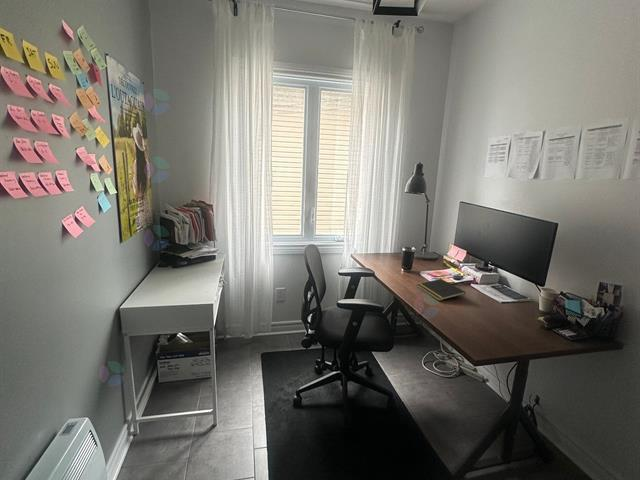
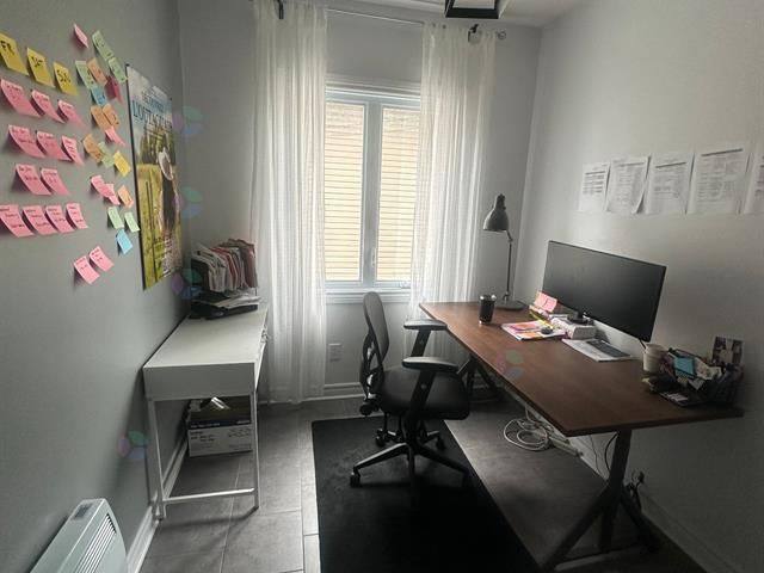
- notepad [416,278,466,302]
